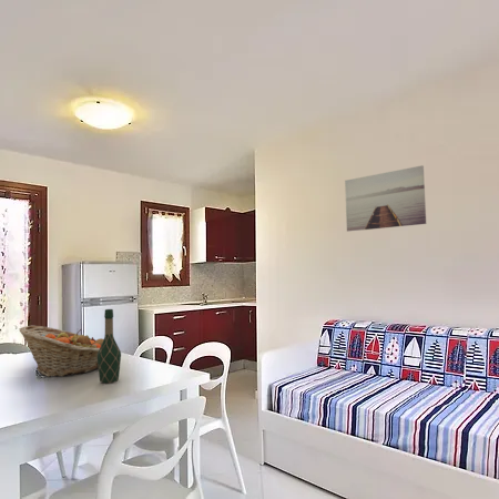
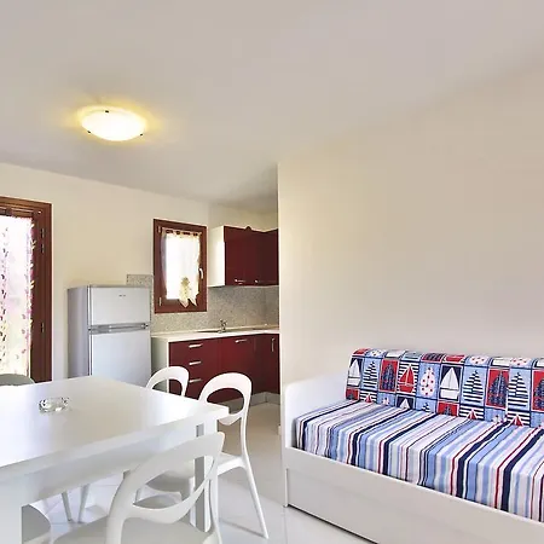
- wall art [344,164,427,233]
- wine bottle [96,308,122,385]
- fruit basket [18,325,104,378]
